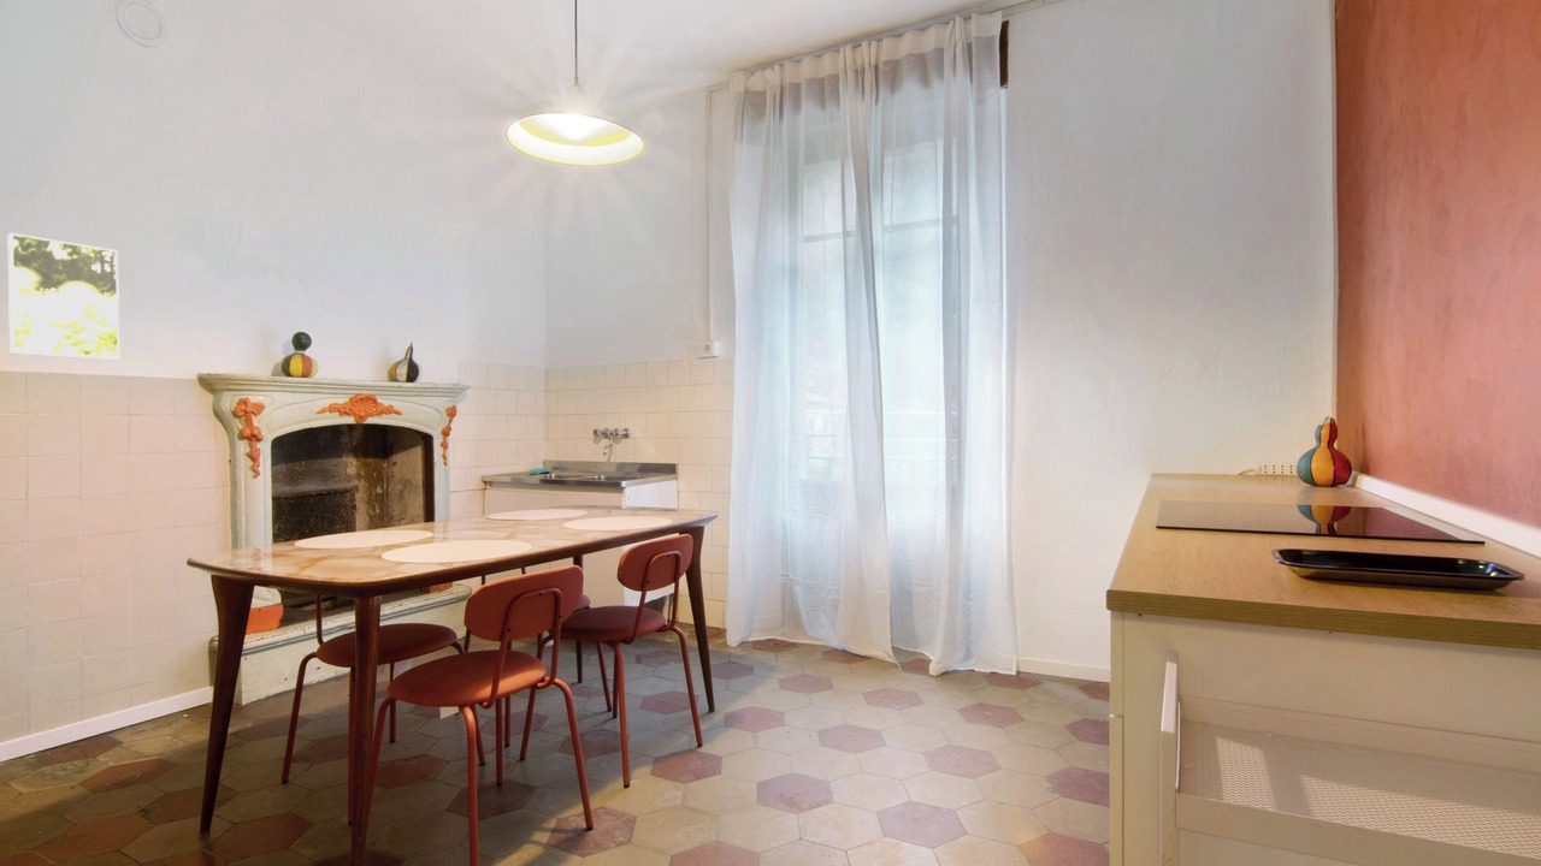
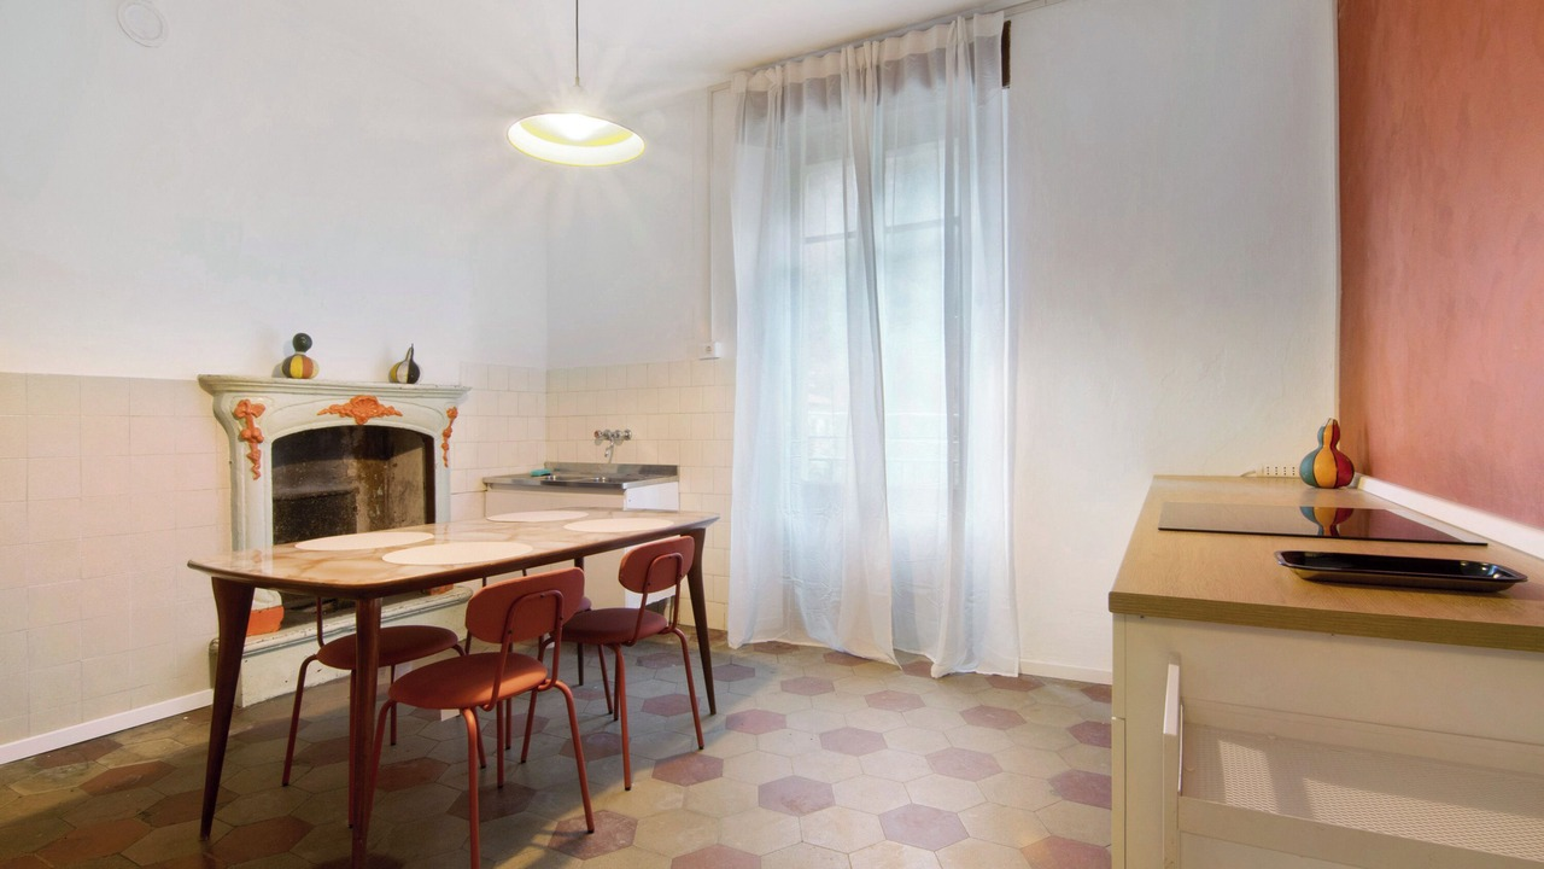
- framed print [6,232,120,361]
